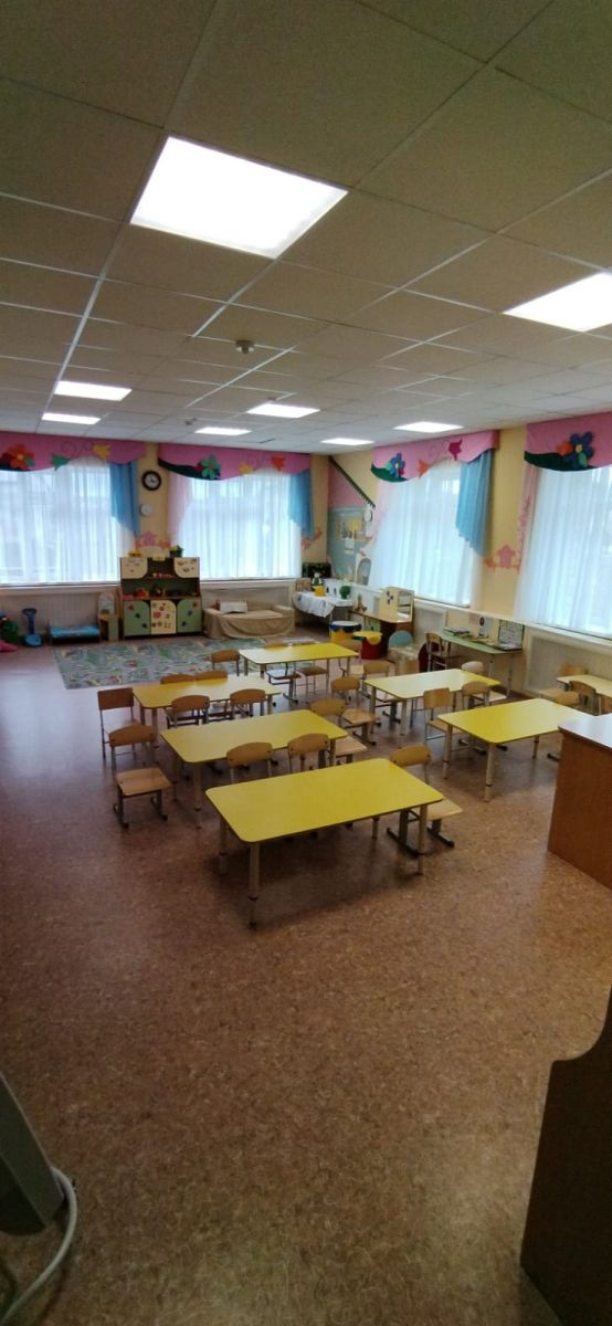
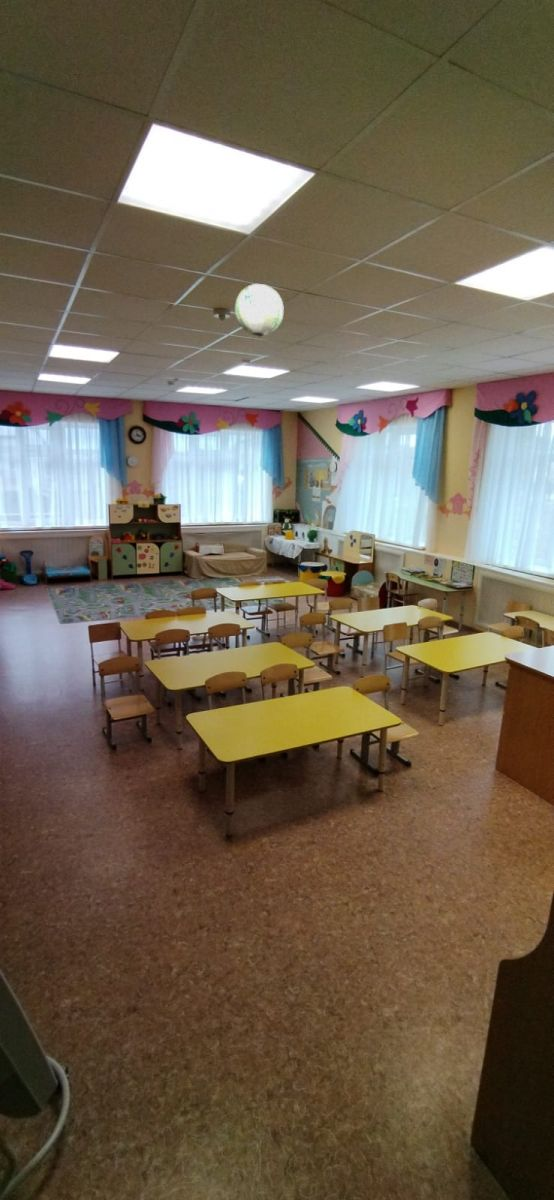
+ paper lantern [234,283,284,338]
